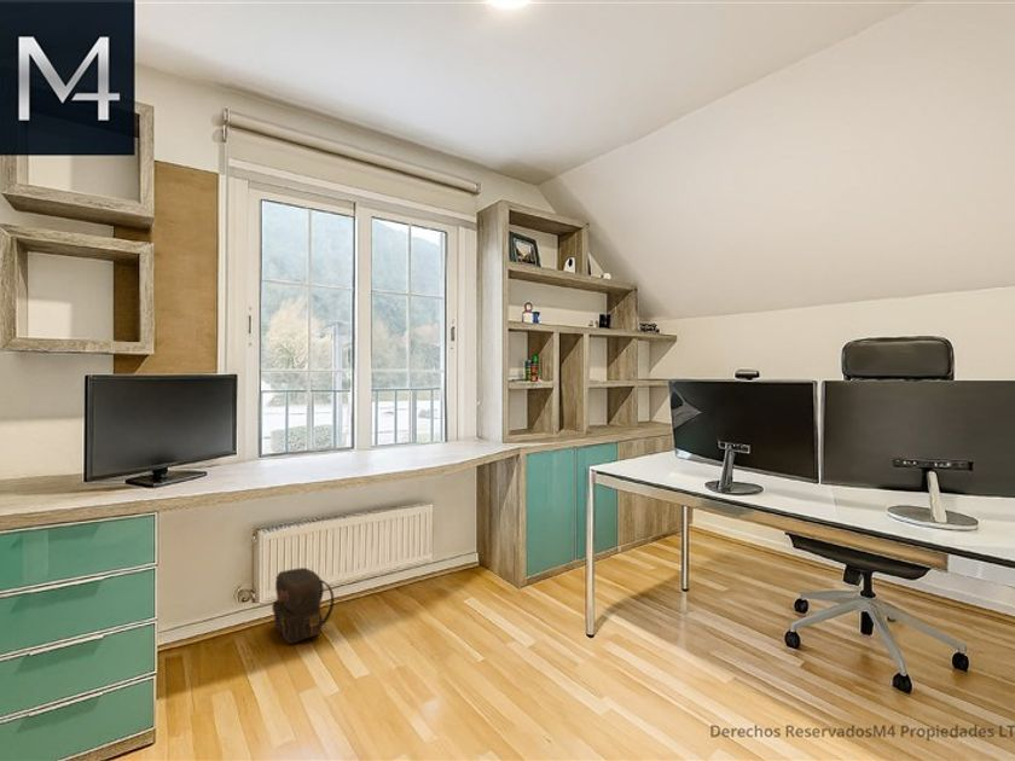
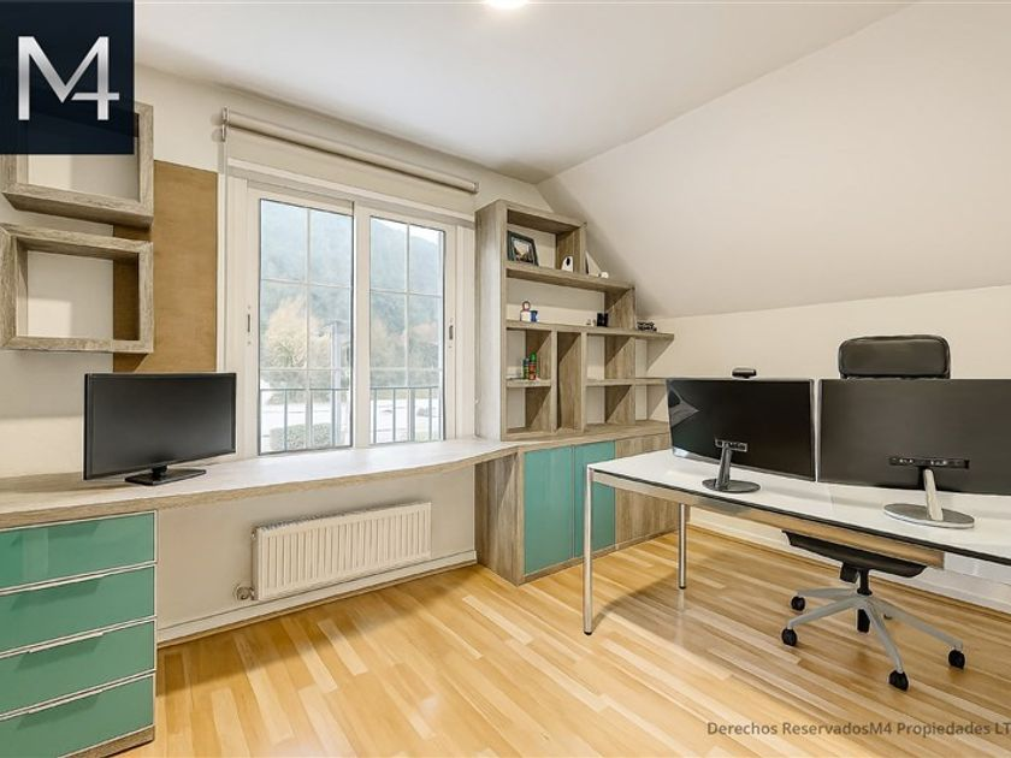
- backpack [271,567,335,645]
